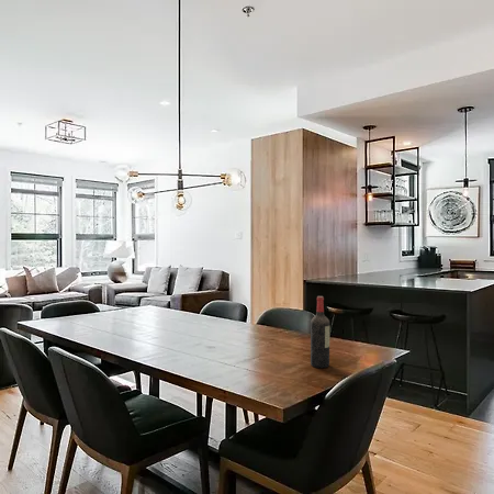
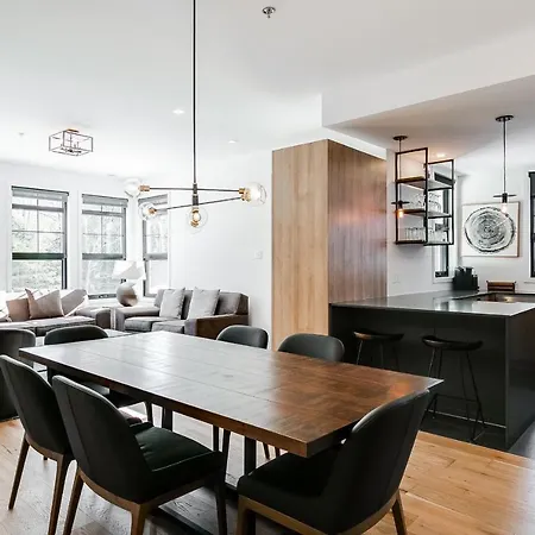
- wine bottle [310,295,330,369]
